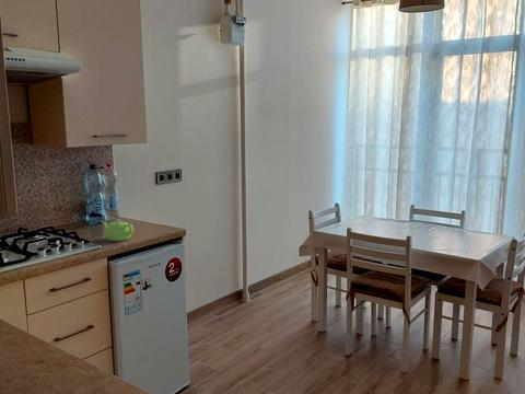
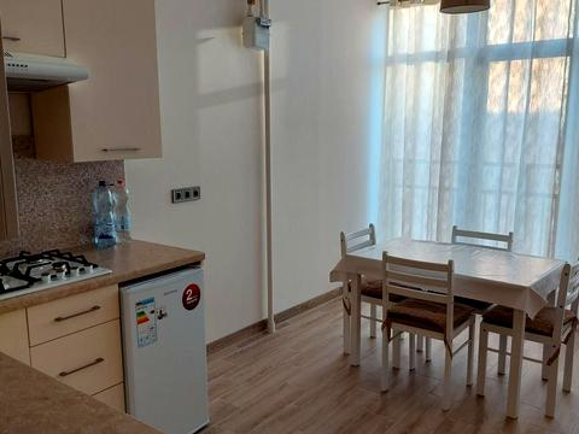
- teapot [101,219,135,242]
